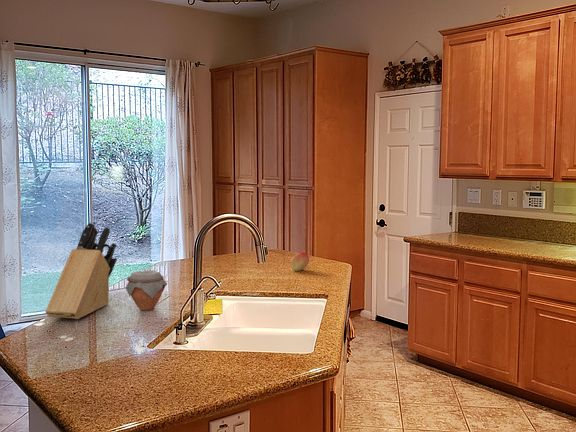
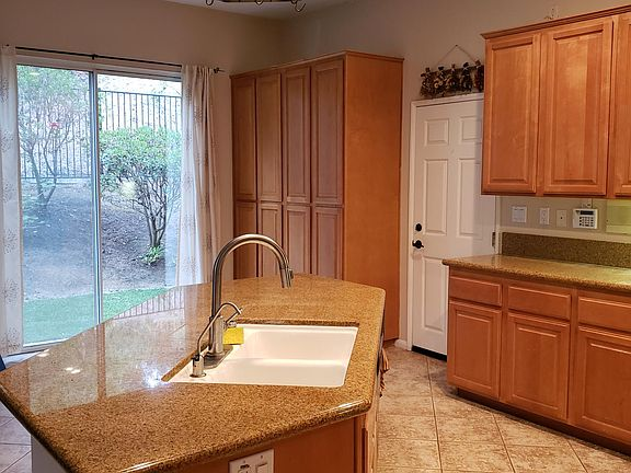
- knife block [44,222,118,320]
- fruit [290,251,310,272]
- jar [125,269,168,311]
